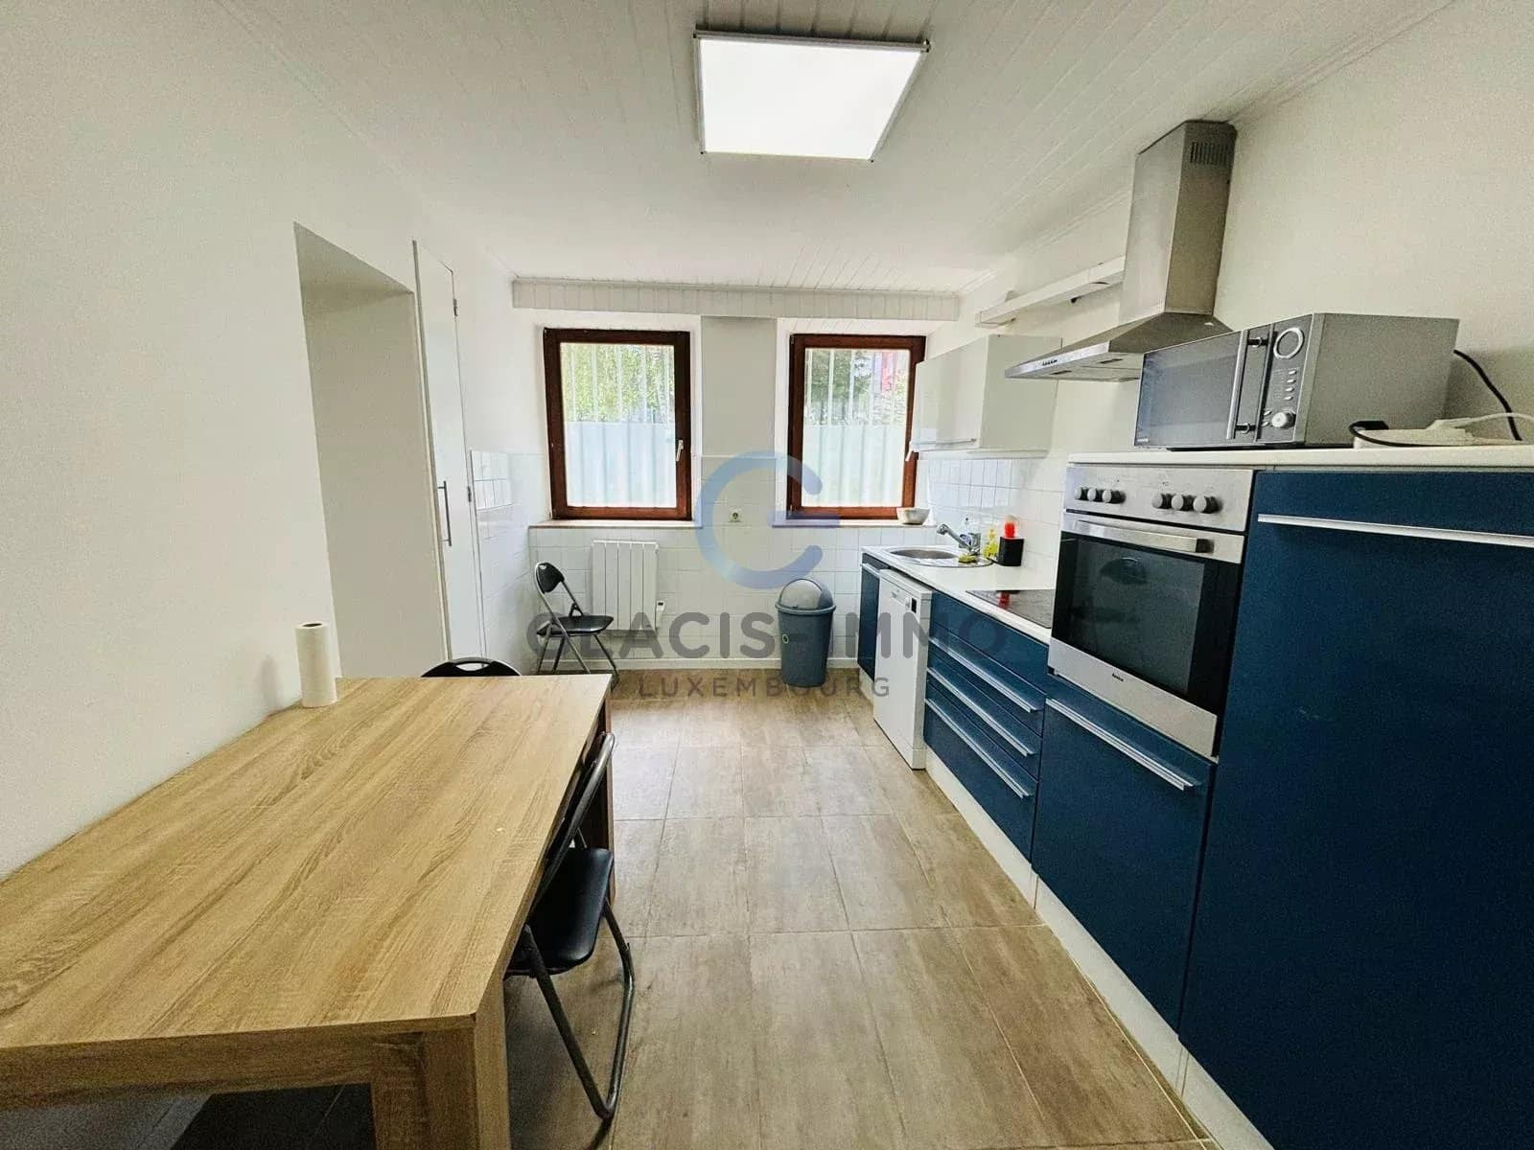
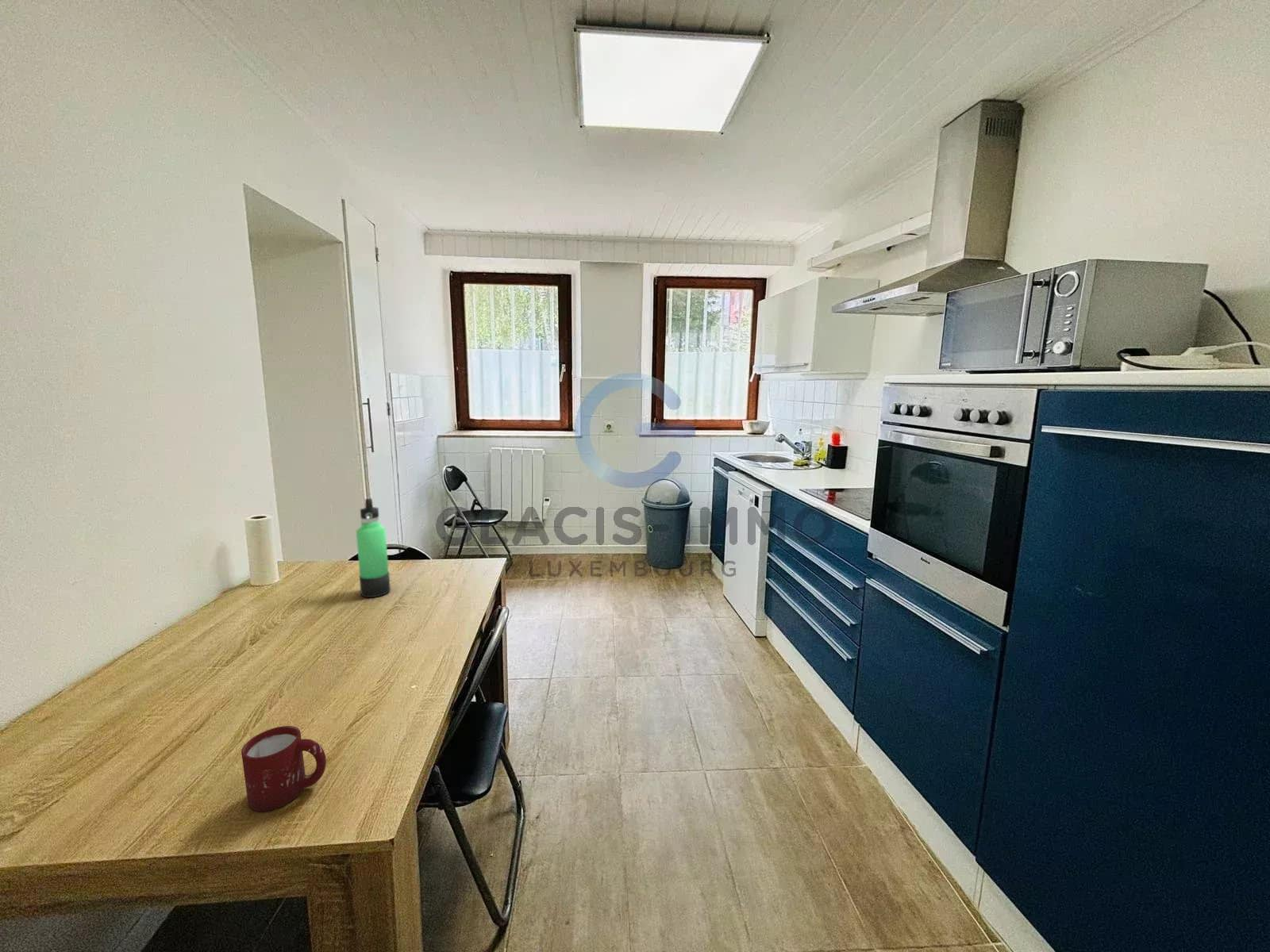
+ cup [241,725,327,812]
+ thermos bottle [356,497,391,598]
